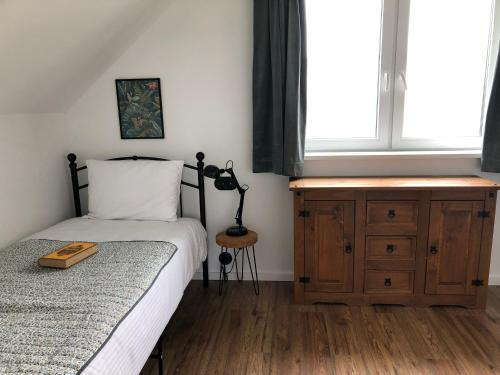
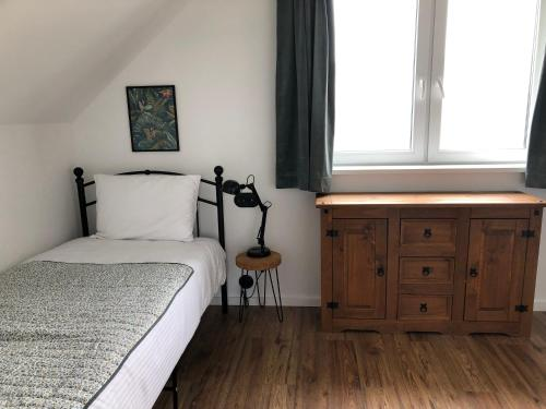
- hardback book [37,241,99,270]
